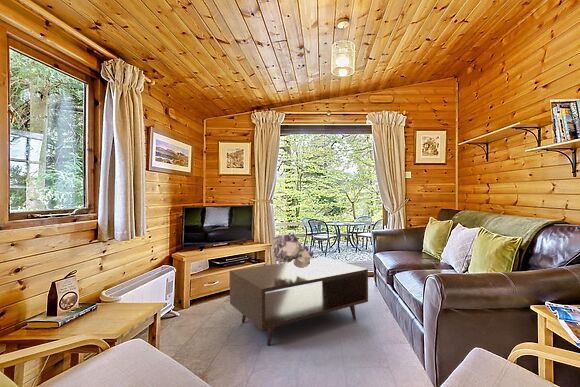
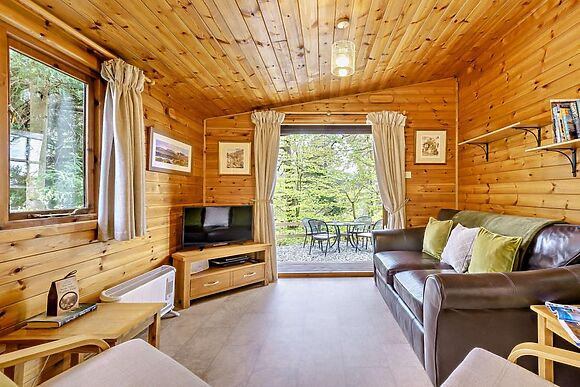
- bouquet [271,233,314,268]
- coffee table [229,256,369,346]
